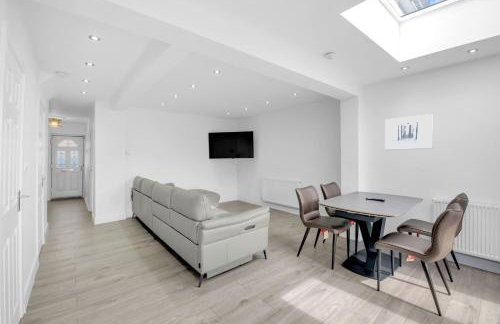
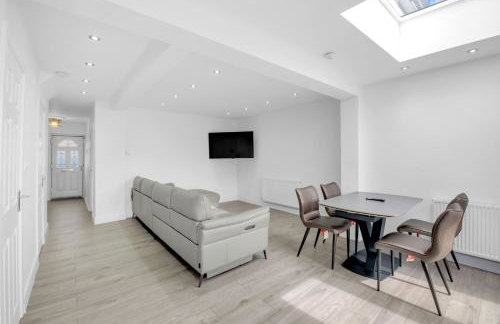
- wall art [384,113,433,151]
